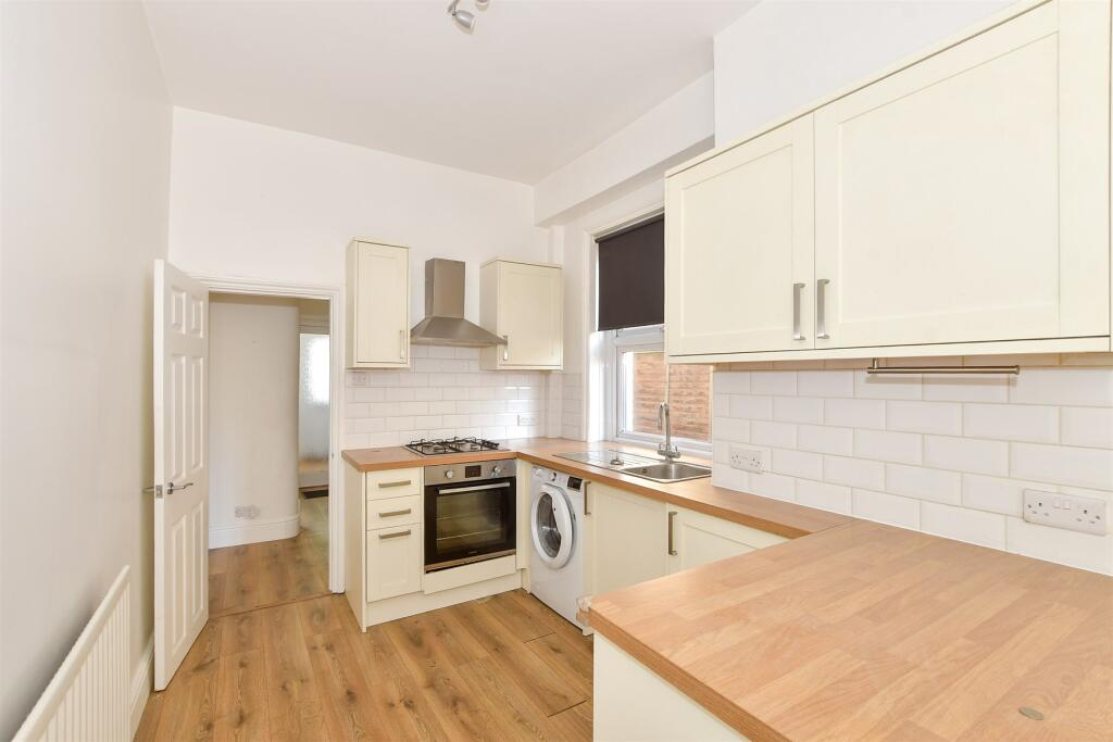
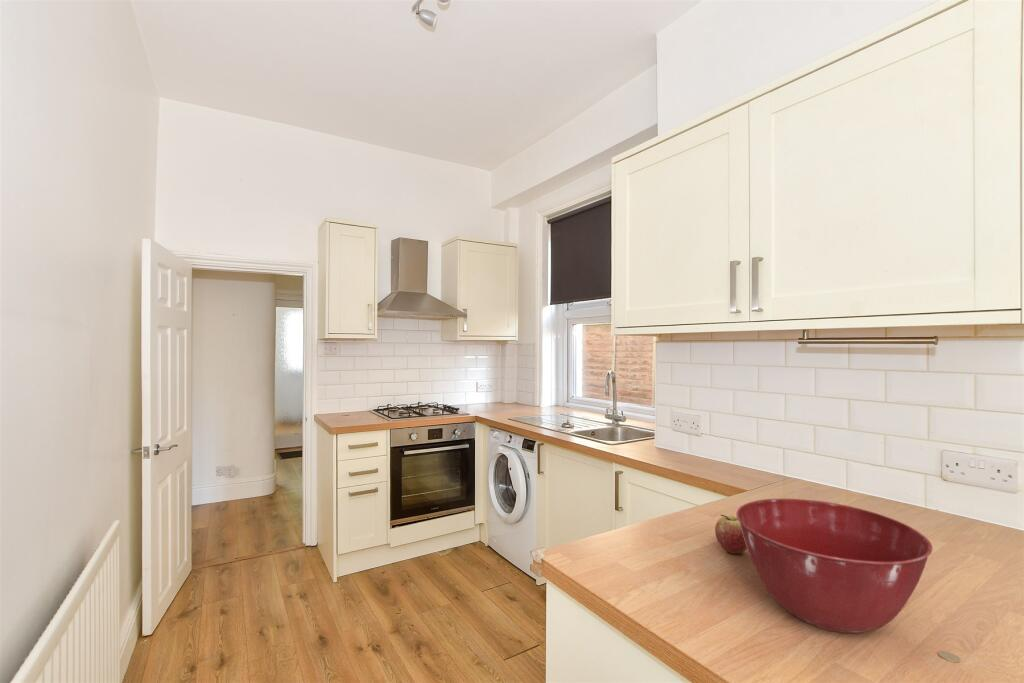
+ mixing bowl [735,498,934,634]
+ fruit [714,514,748,554]
